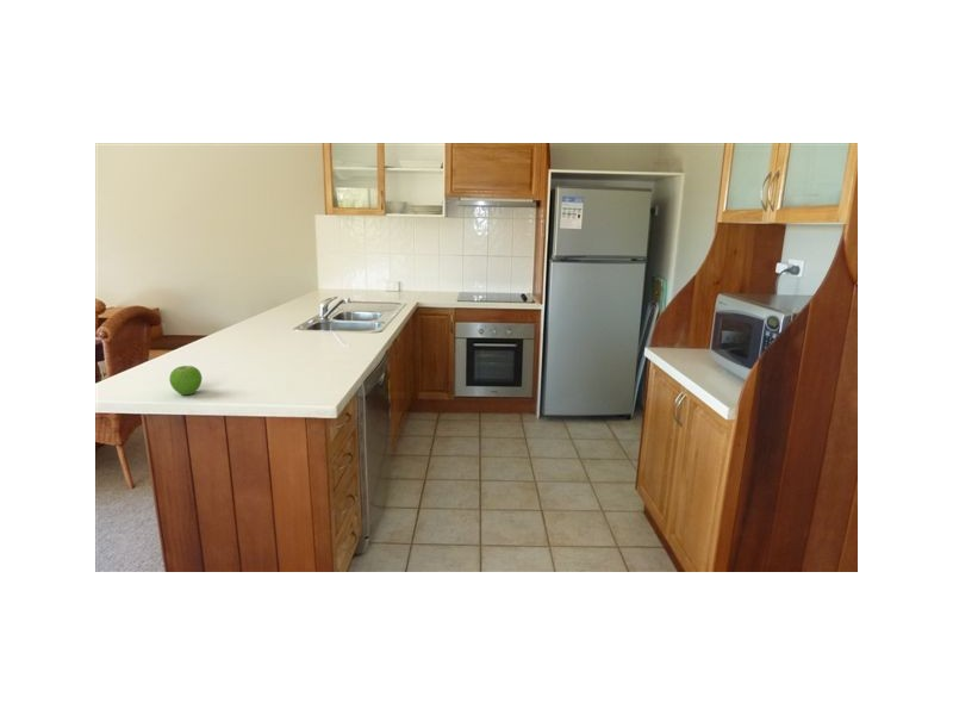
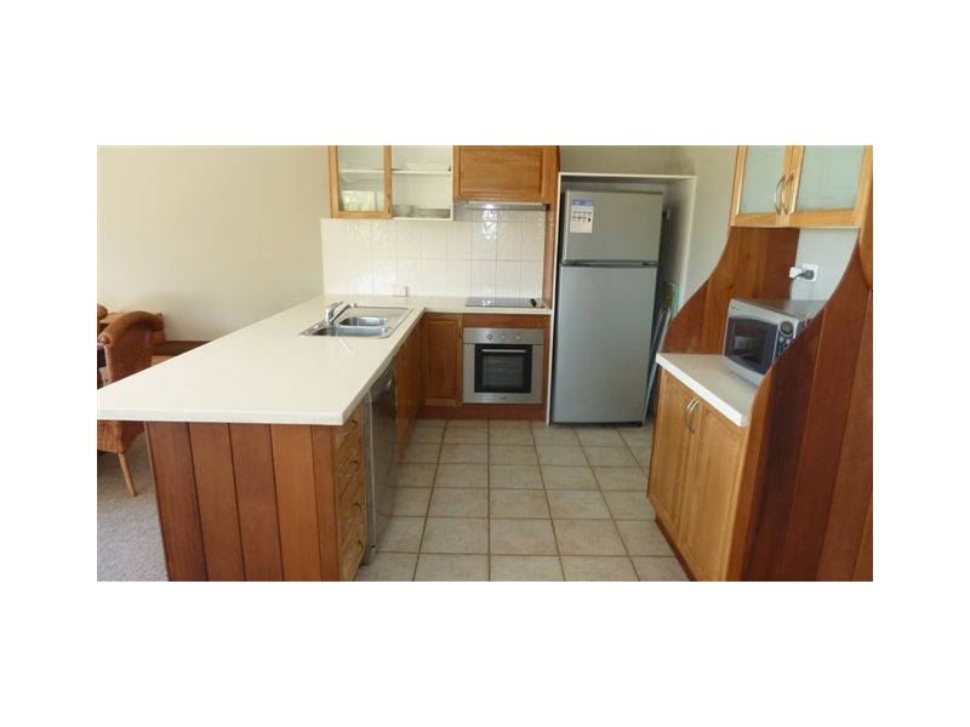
- fruit [168,365,203,396]
